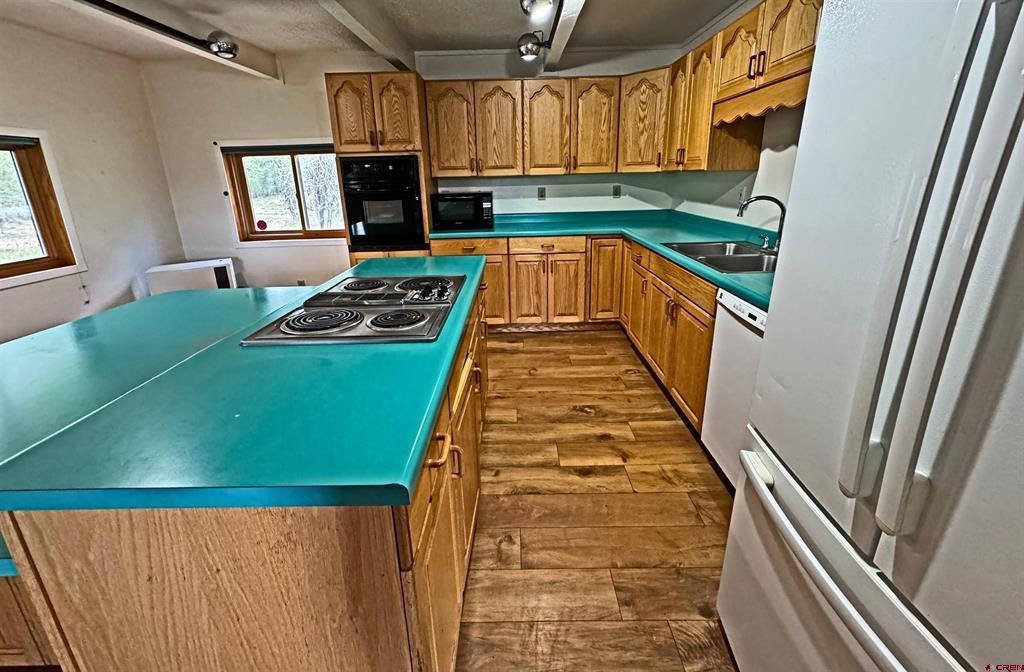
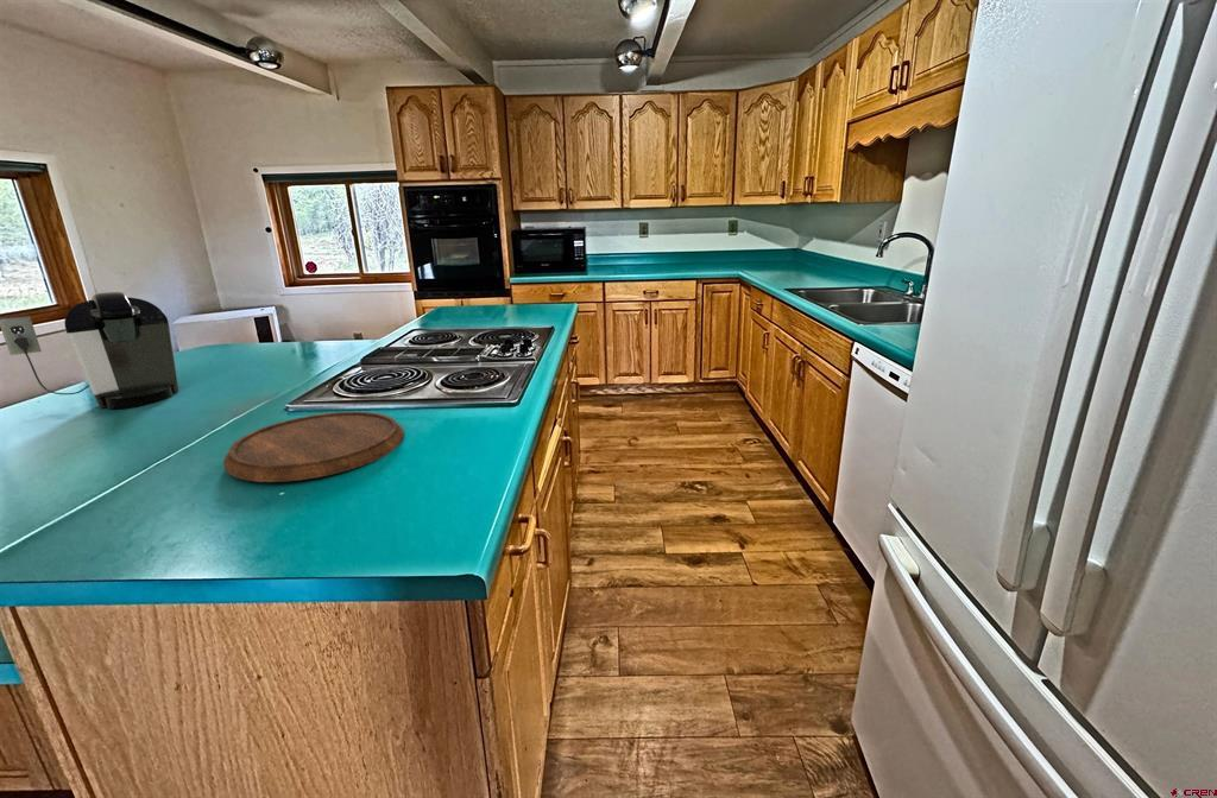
+ cutting board [222,411,405,483]
+ coffee maker [0,291,181,410]
